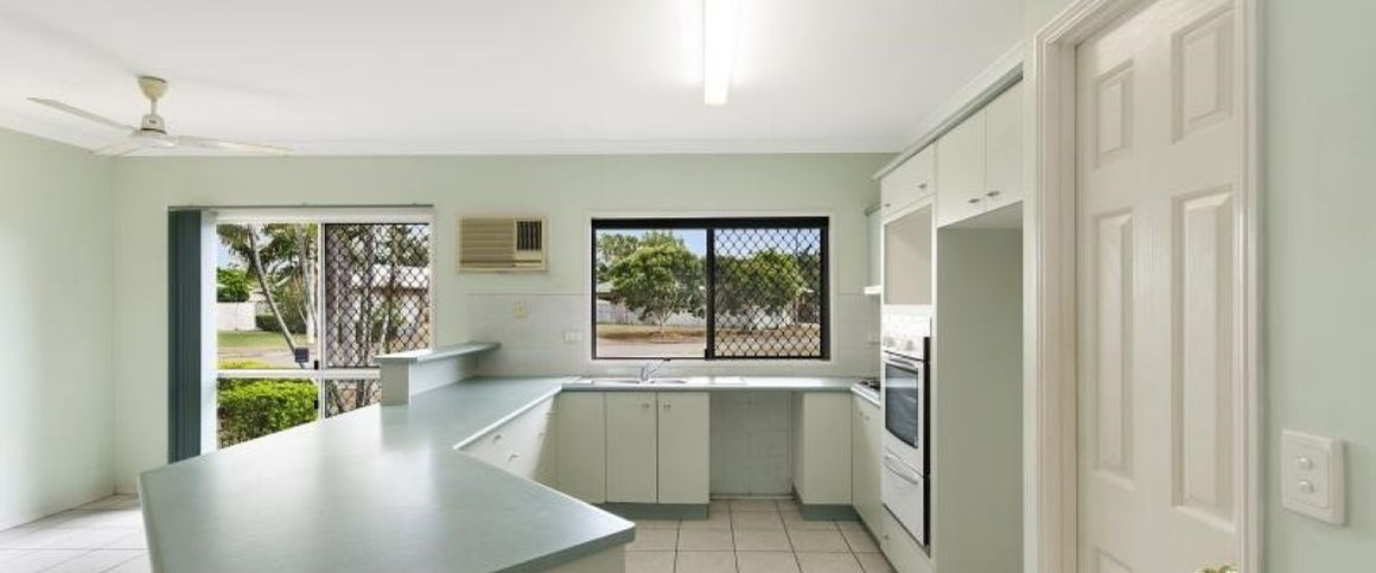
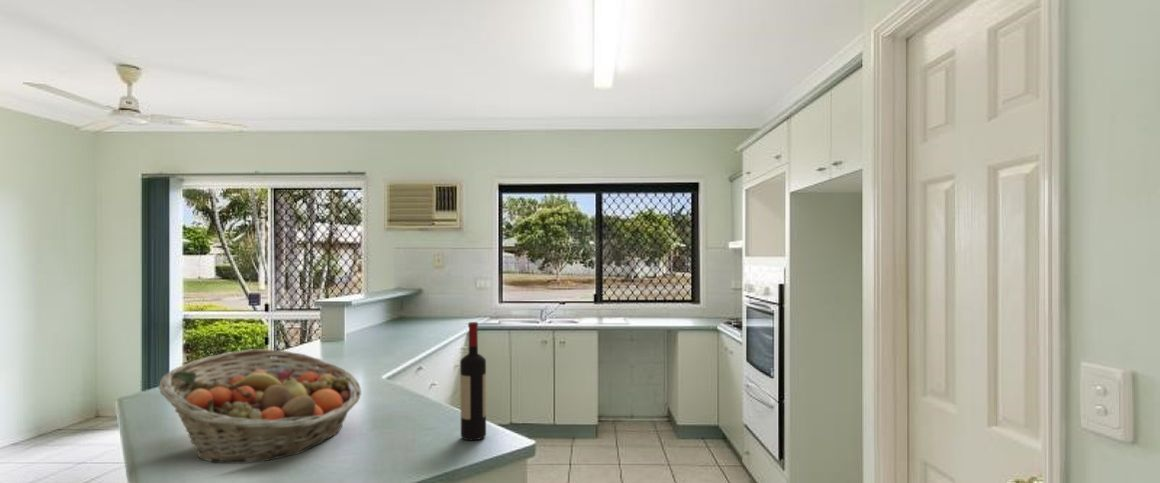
+ wine bottle [459,321,487,441]
+ fruit basket [158,348,362,464]
